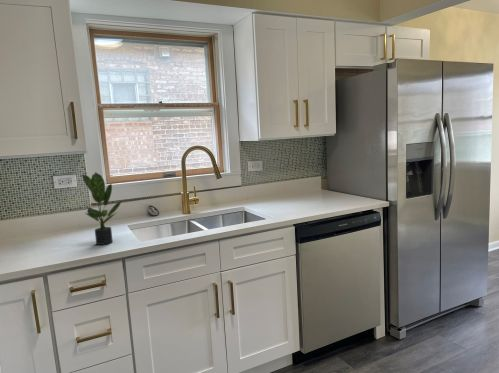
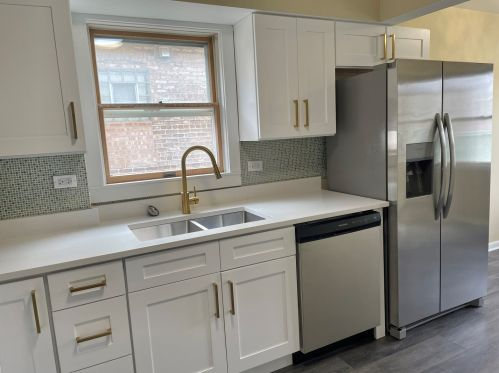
- potted plant [81,171,122,246]
